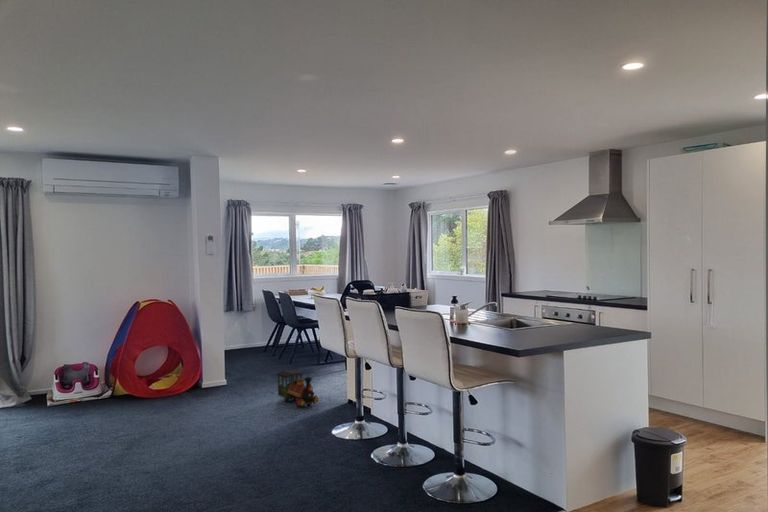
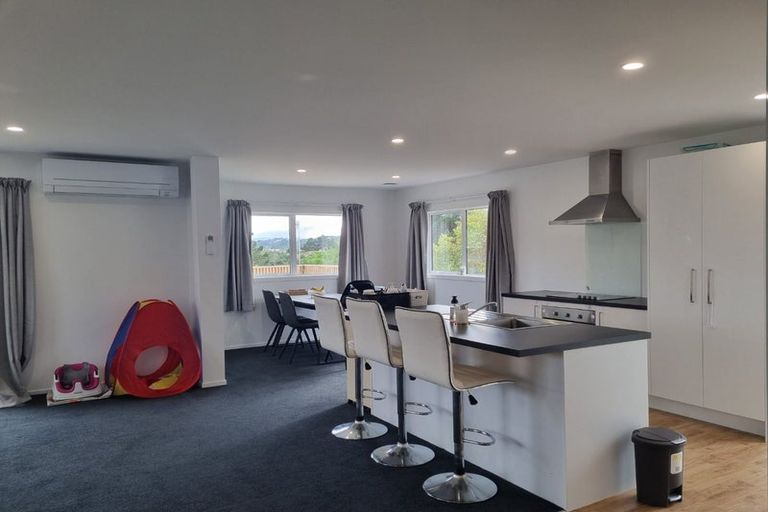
- toy train [276,369,320,408]
